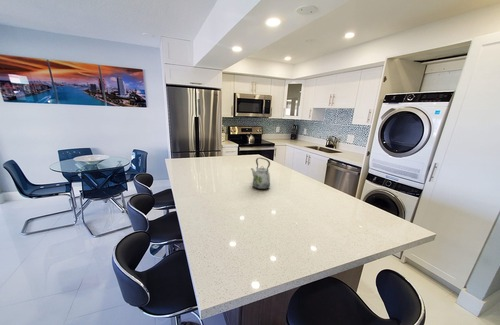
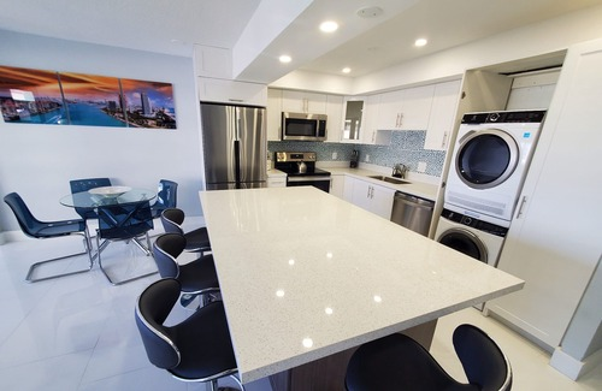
- kettle [250,157,271,190]
